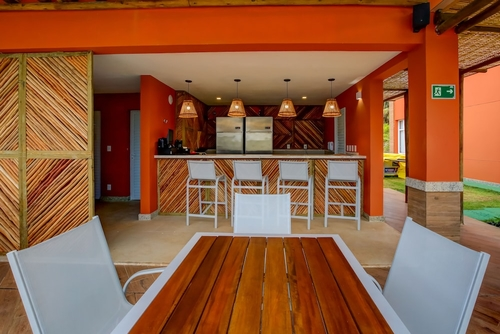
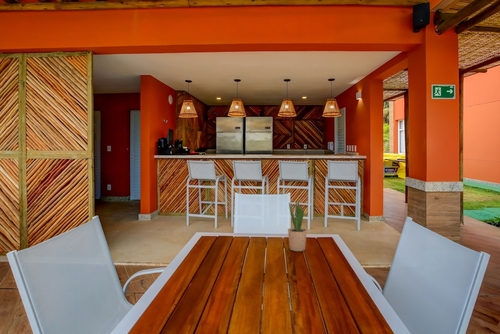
+ potted plant [287,198,308,252]
